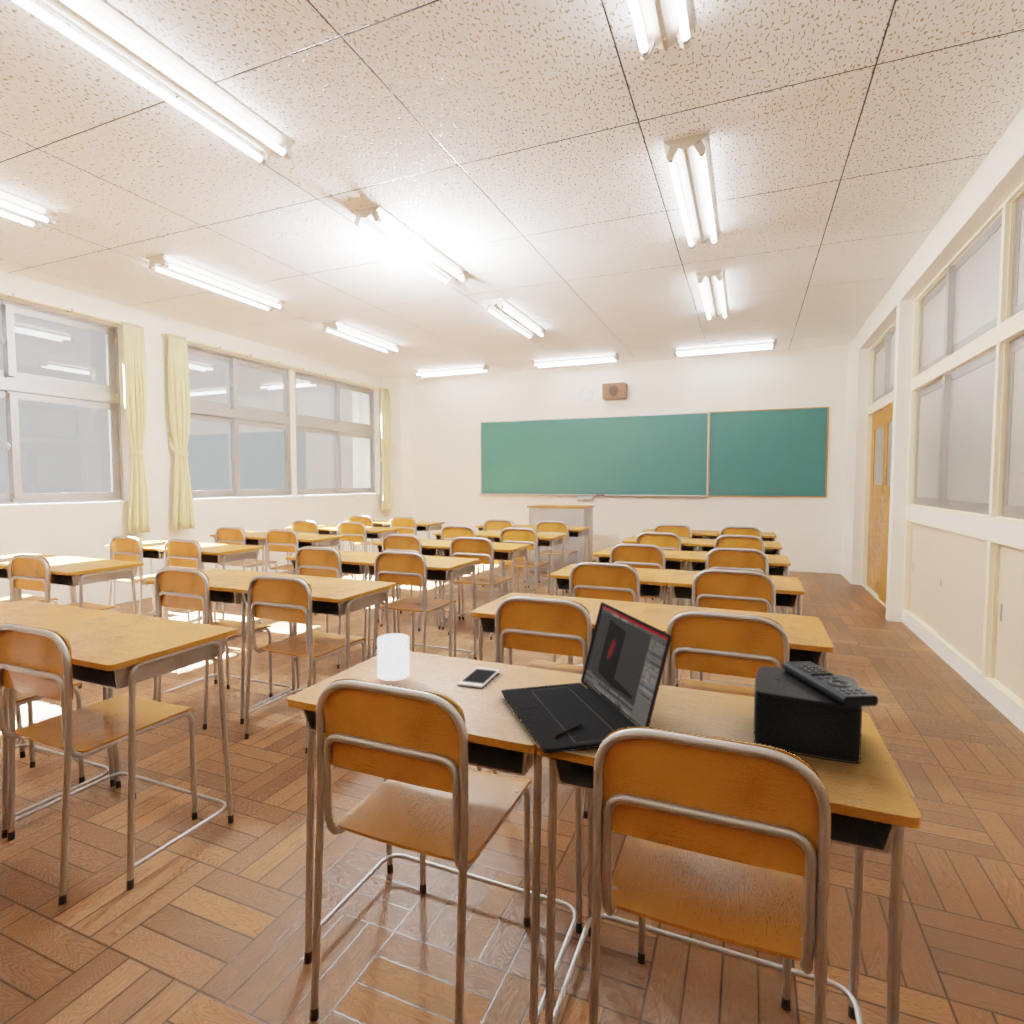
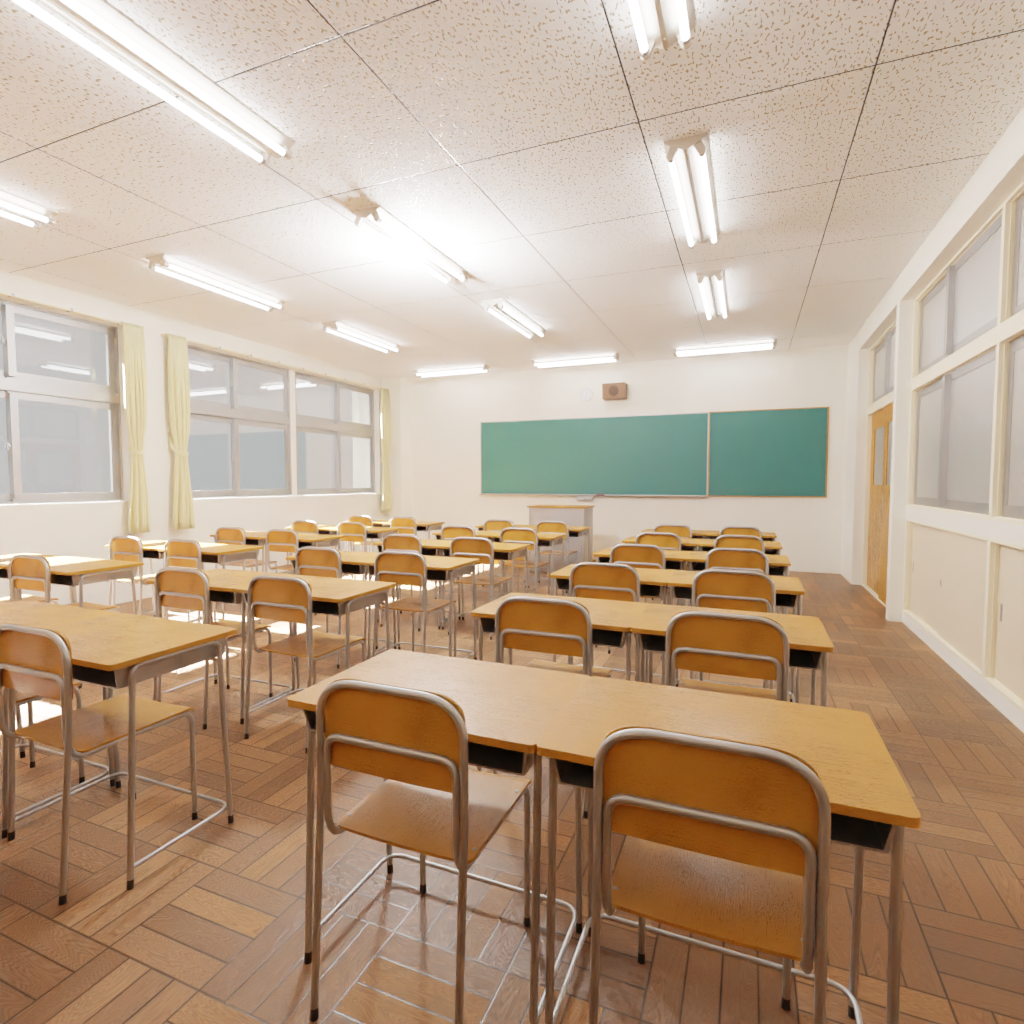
- laptop [500,601,673,754]
- cell phone [457,666,501,689]
- cup [376,632,411,682]
- speaker [753,660,879,764]
